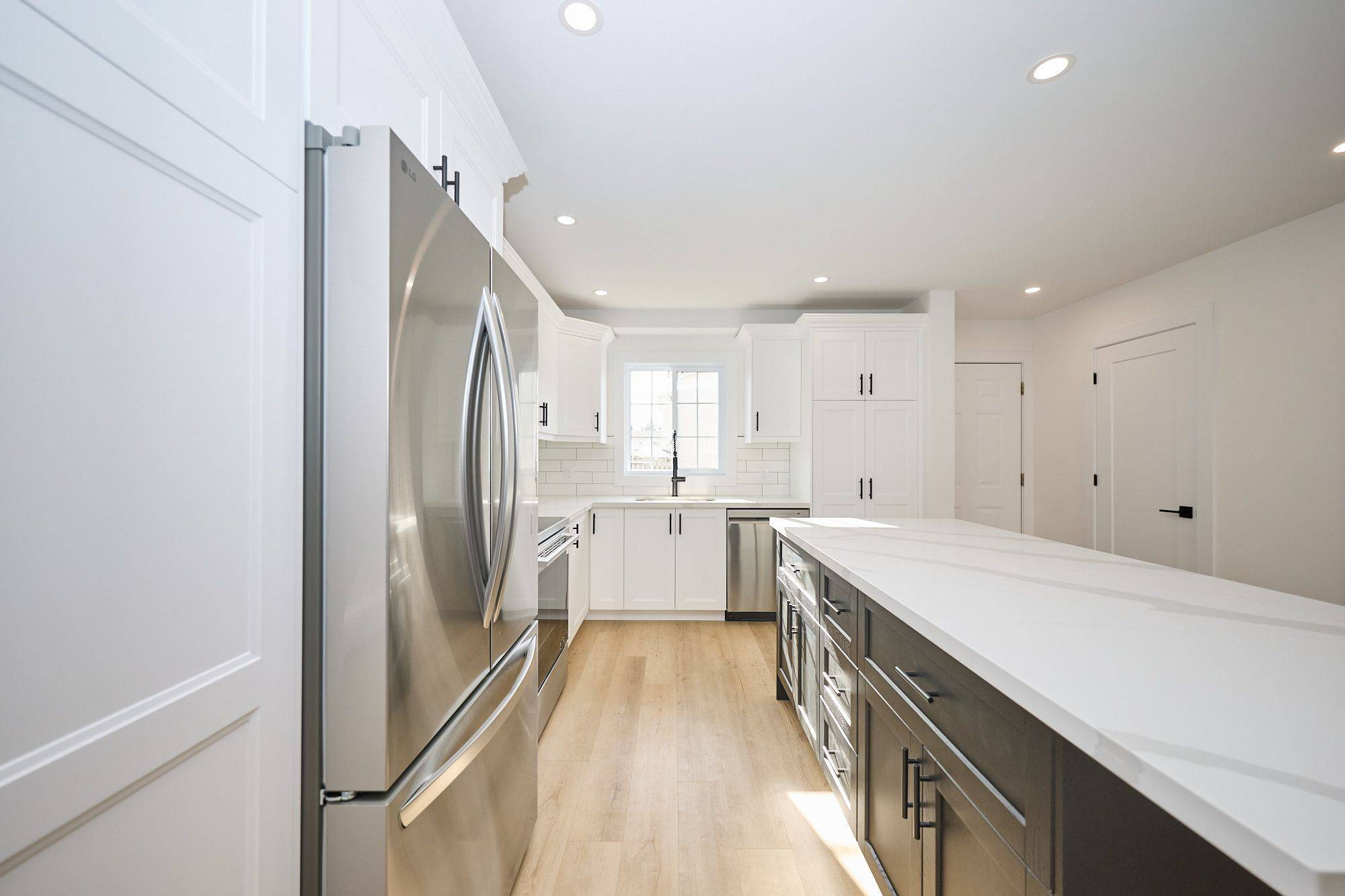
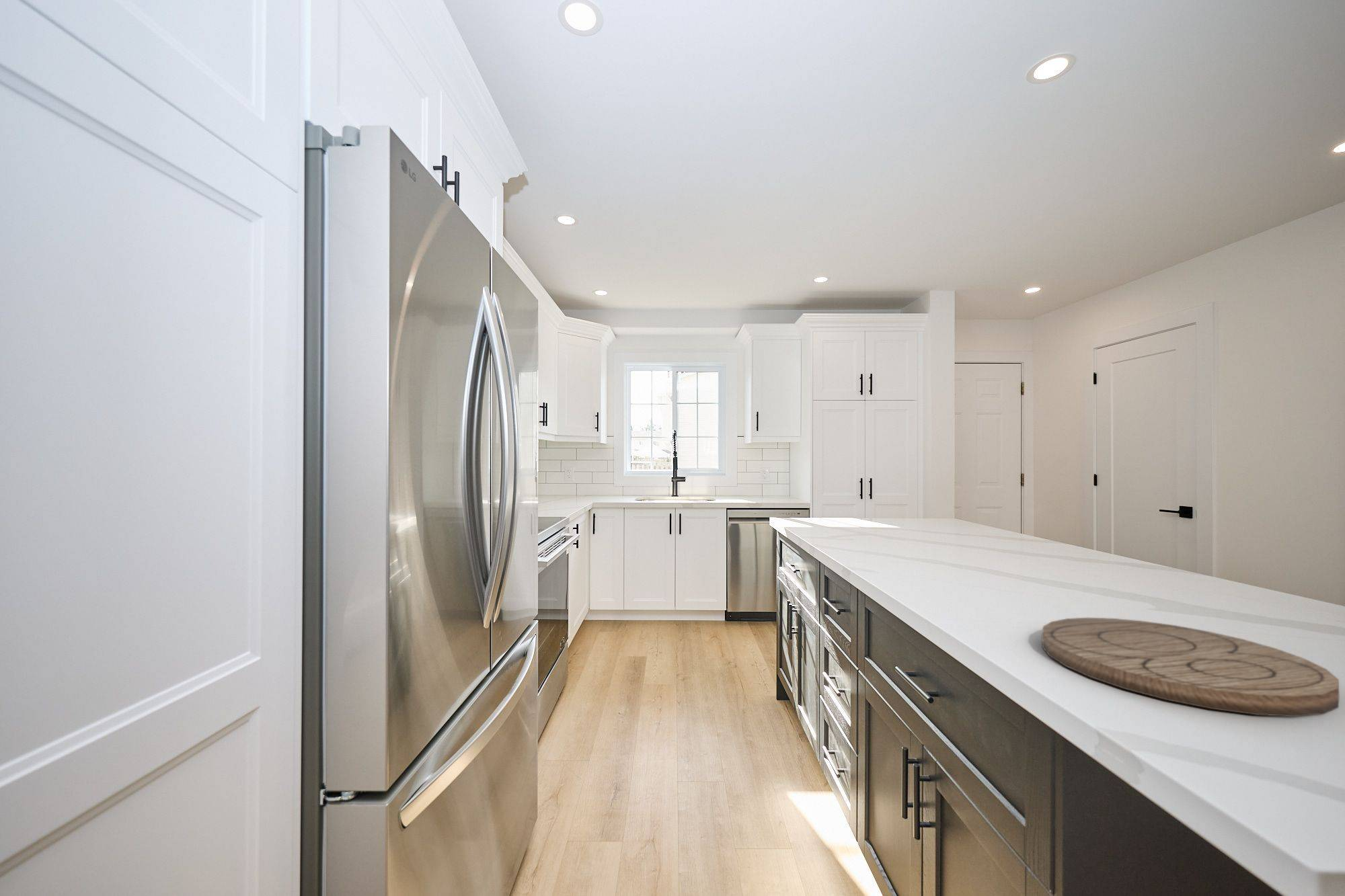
+ cutting board [1041,617,1340,717]
